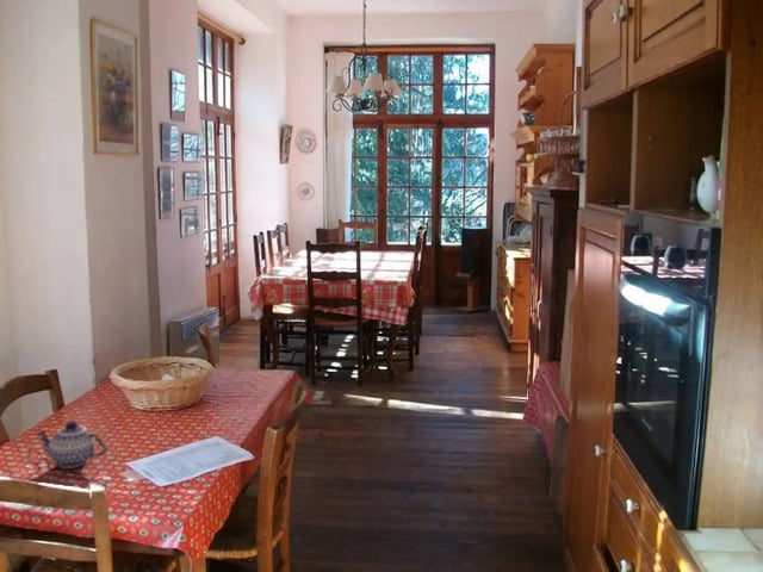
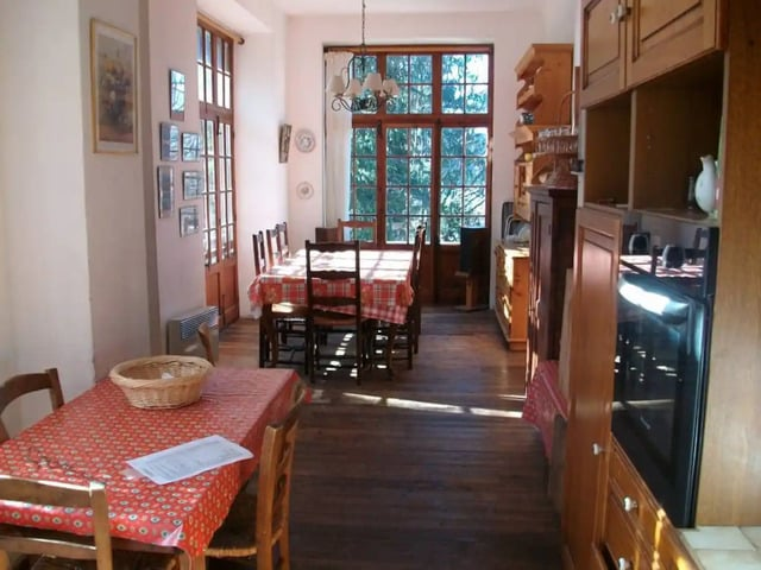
- teapot [35,419,110,470]
